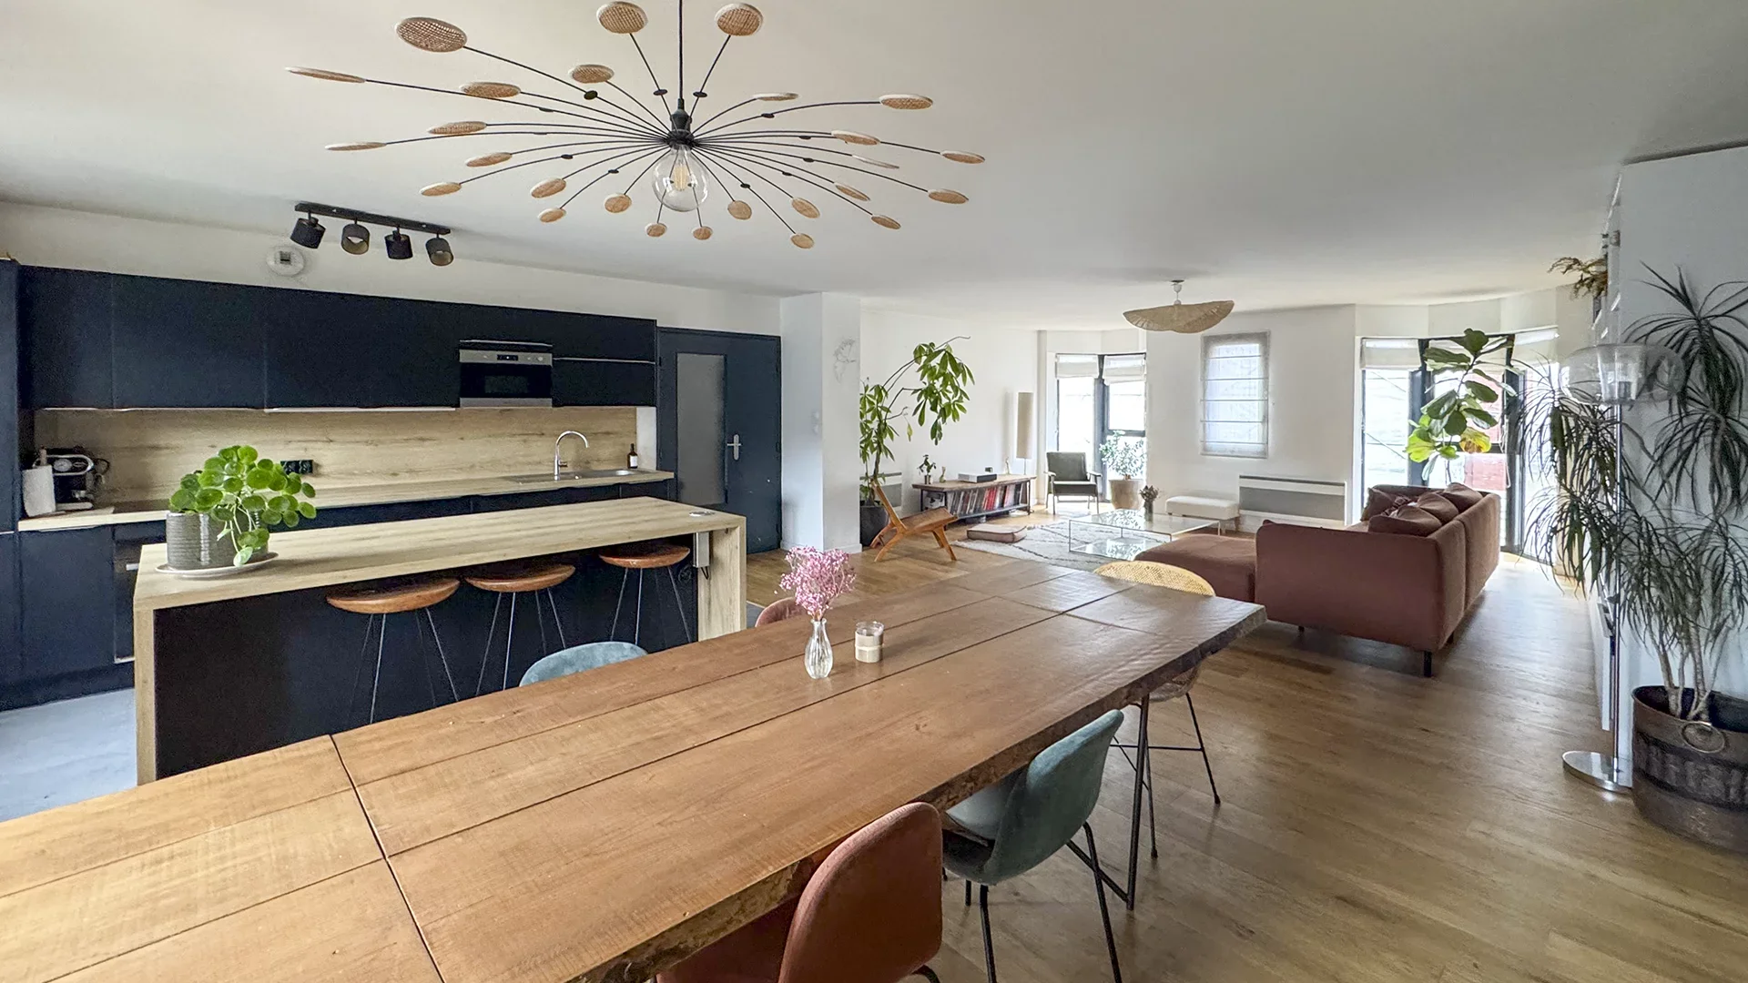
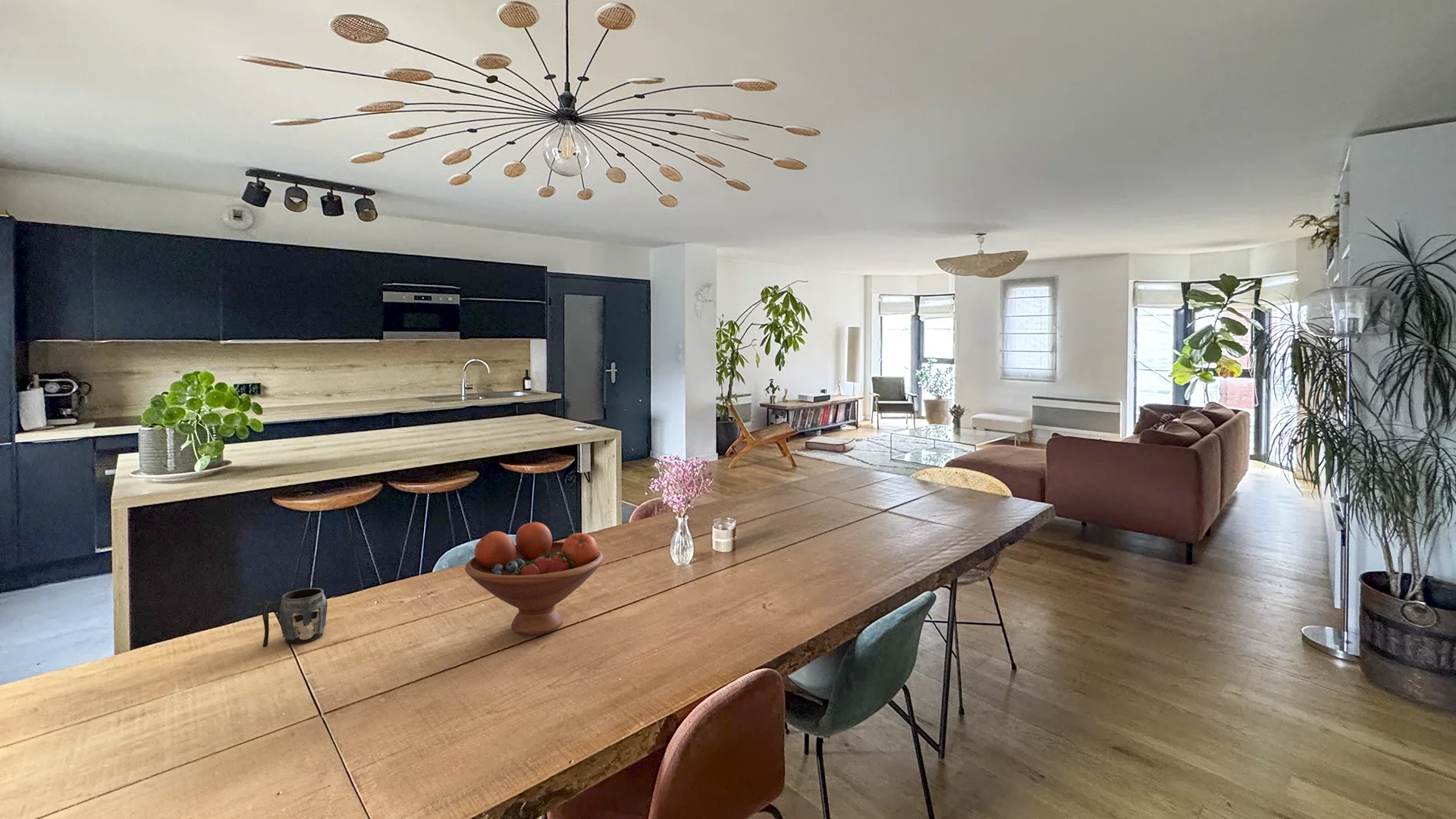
+ fruit bowl [464,522,604,636]
+ mug [255,588,328,648]
